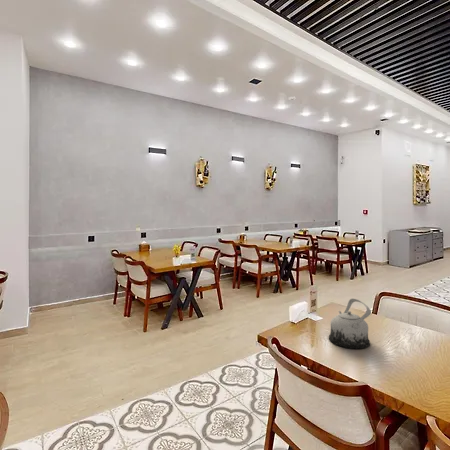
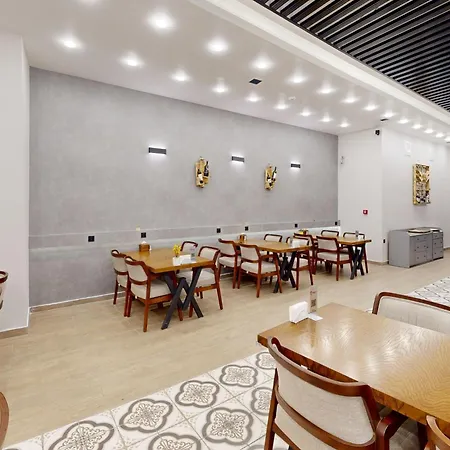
- teapot [328,298,372,349]
